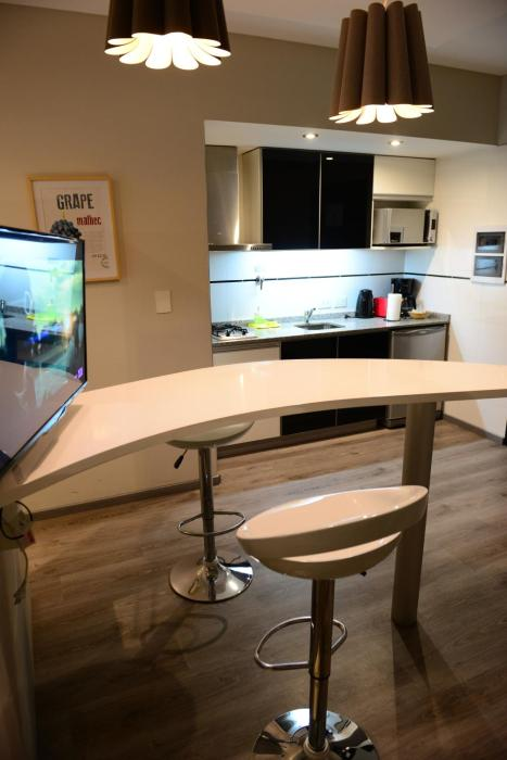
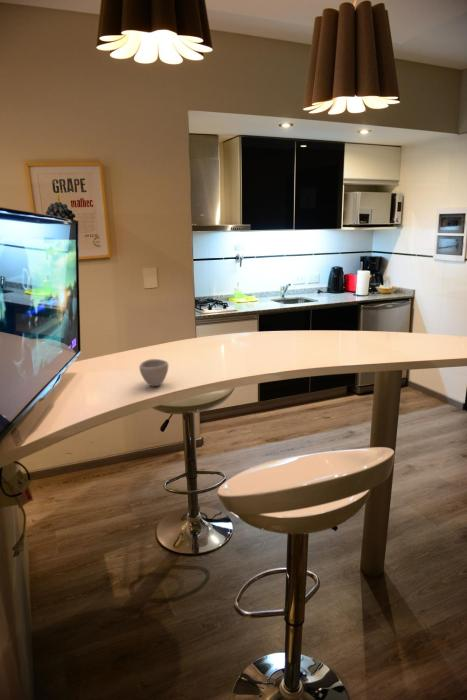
+ cup [138,358,169,387]
